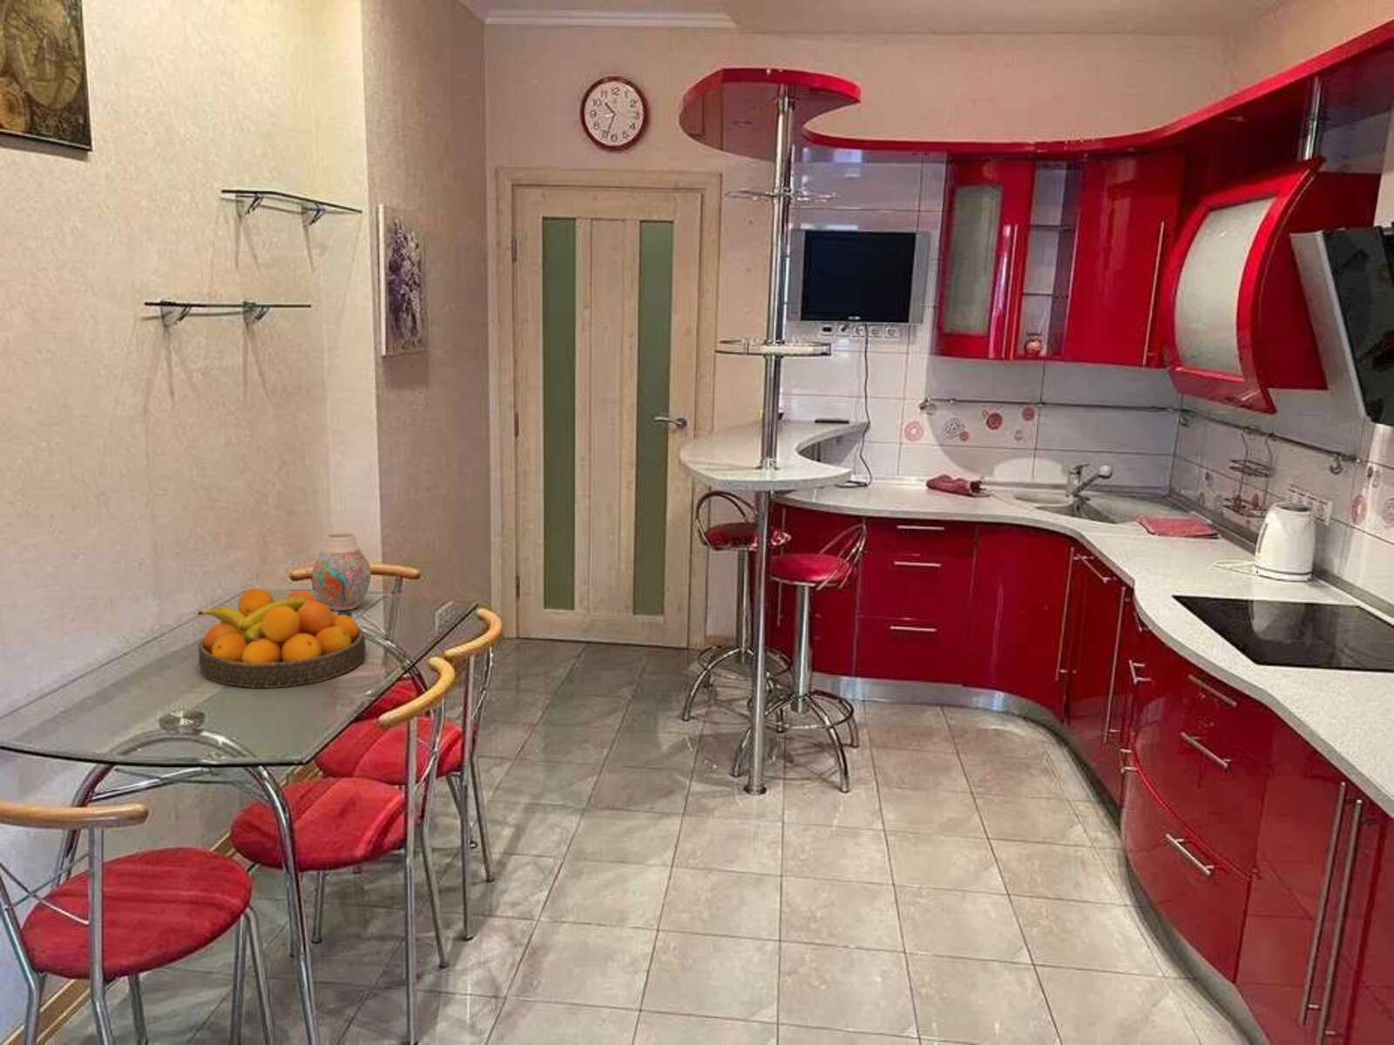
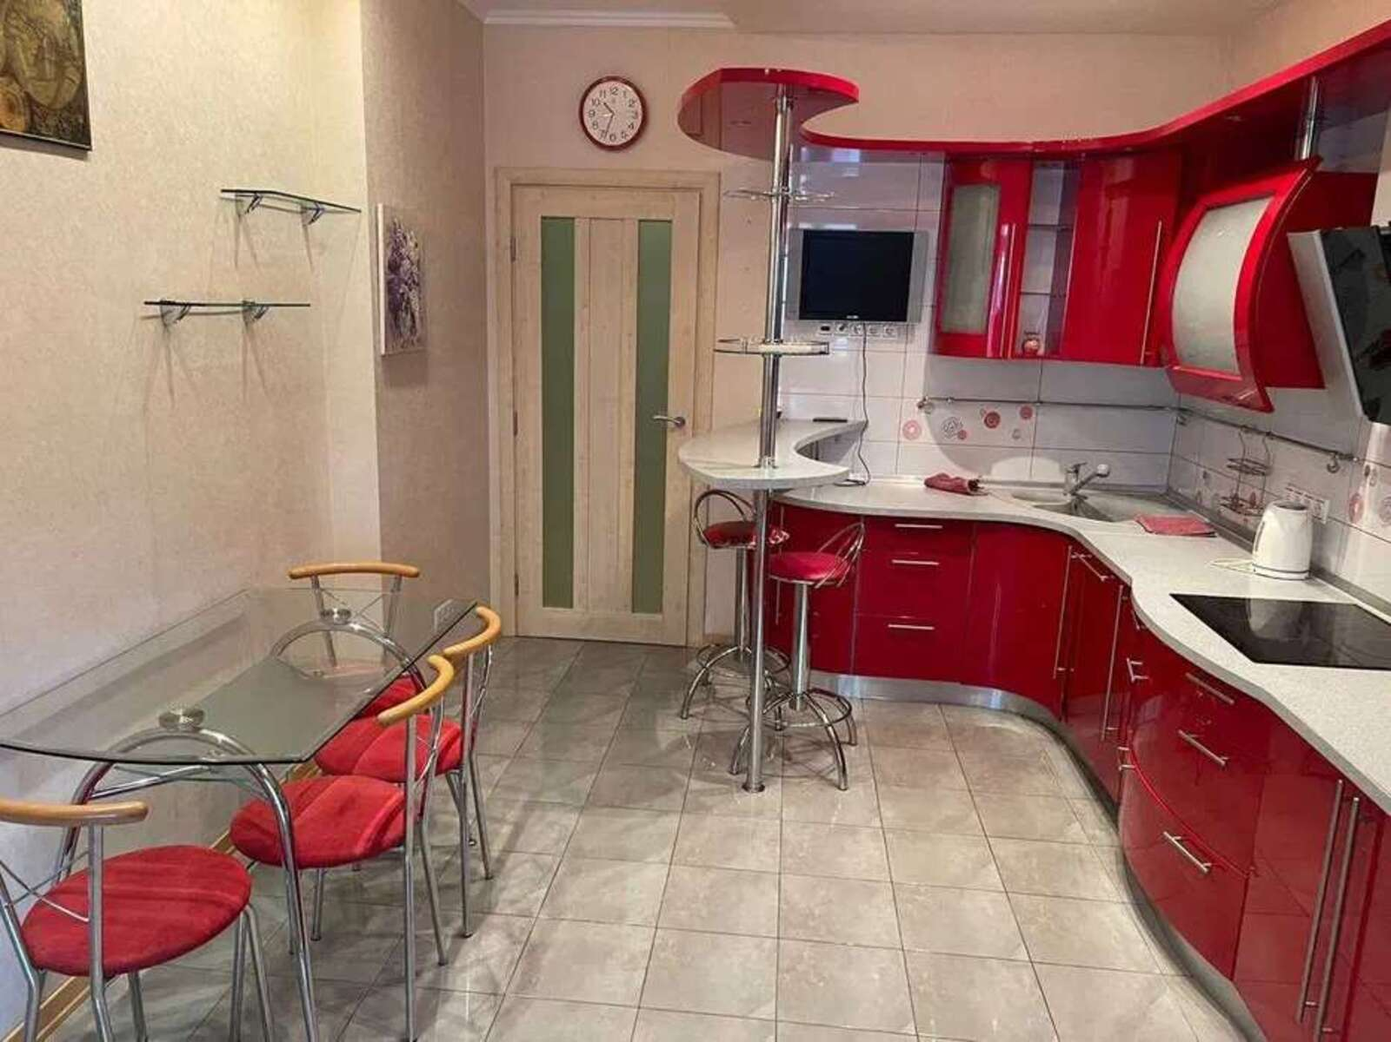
- vase [311,531,372,611]
- fruit bowl [196,588,367,689]
